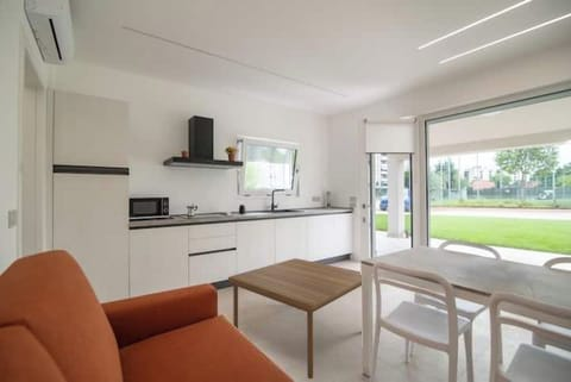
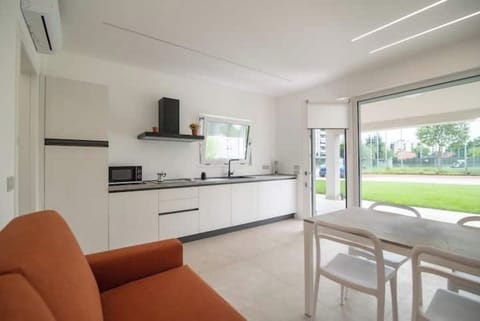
- coffee table [227,257,363,380]
